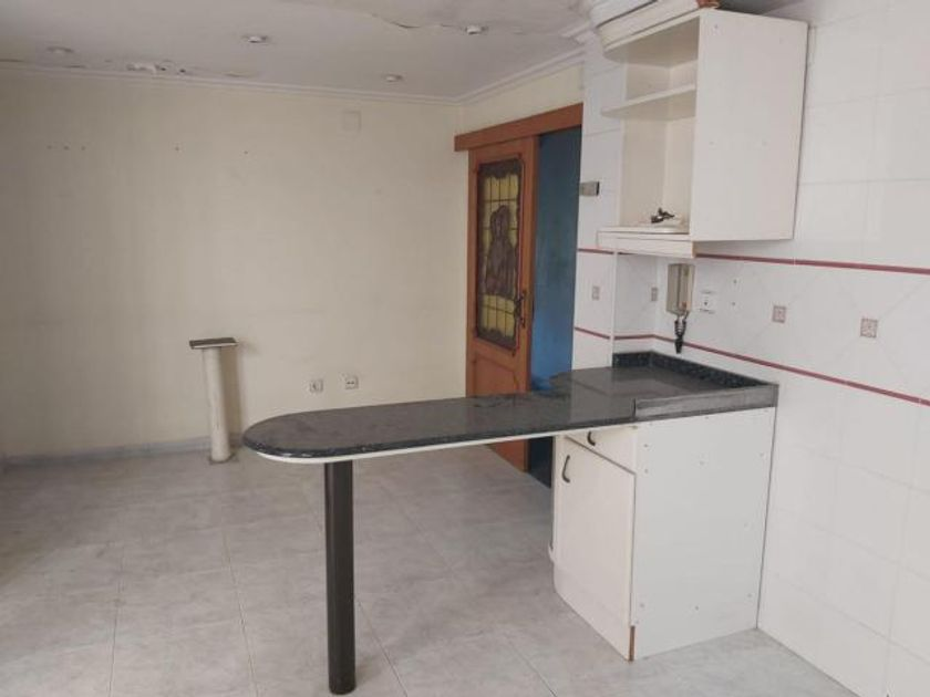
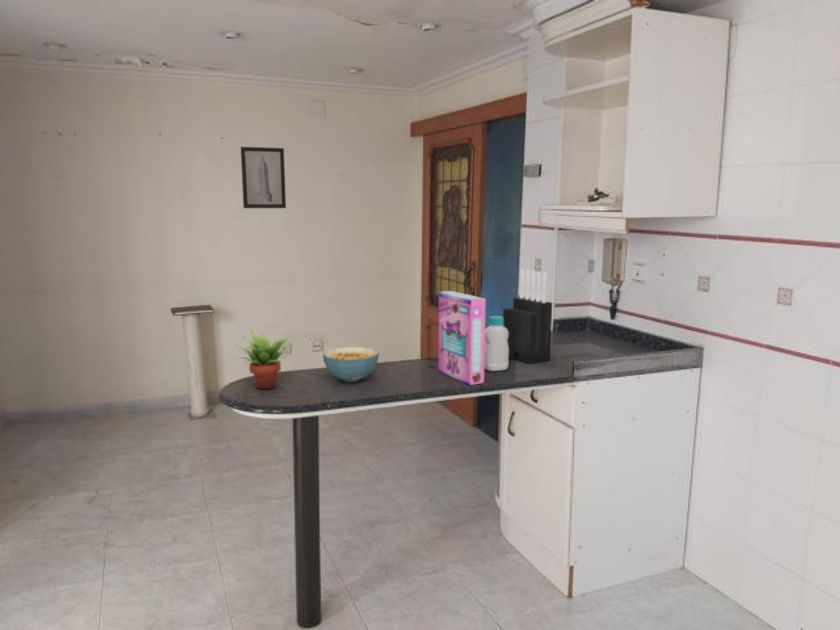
+ succulent plant [234,330,293,390]
+ bottle [484,315,509,372]
+ knife block [502,268,553,365]
+ wall art [240,146,287,209]
+ cereal box [437,290,487,386]
+ cereal bowl [322,346,380,383]
